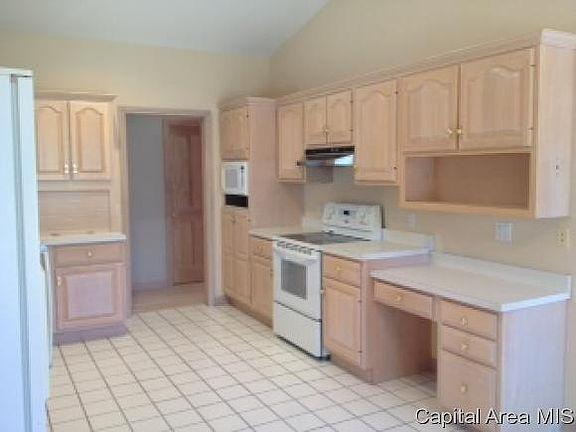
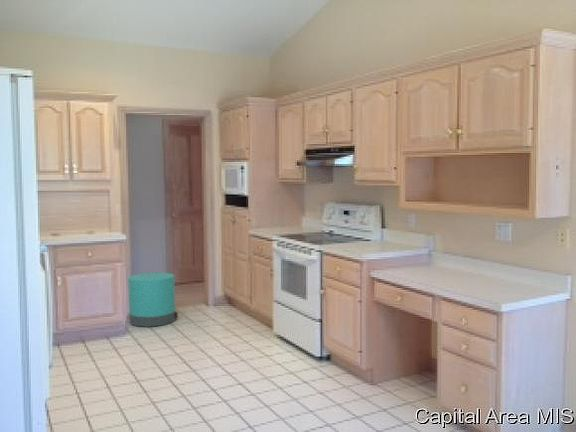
+ trash can [127,272,179,328]
